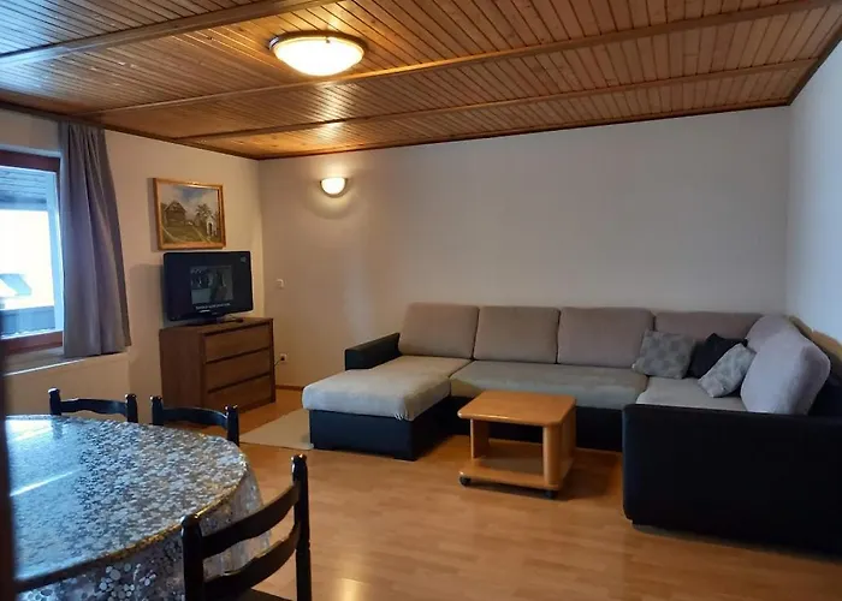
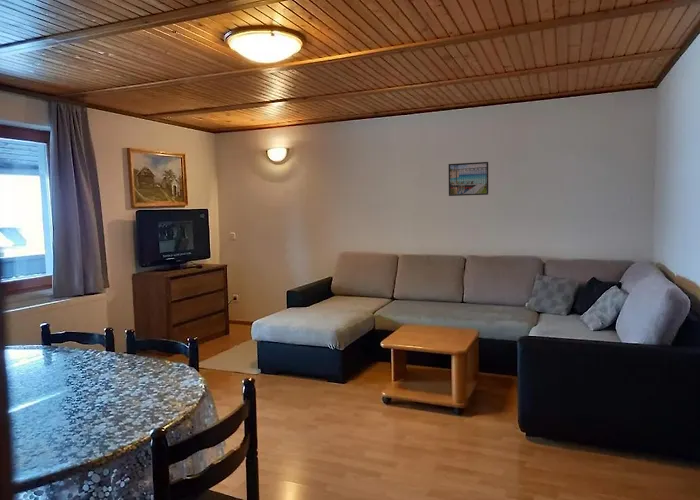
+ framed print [447,161,489,197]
